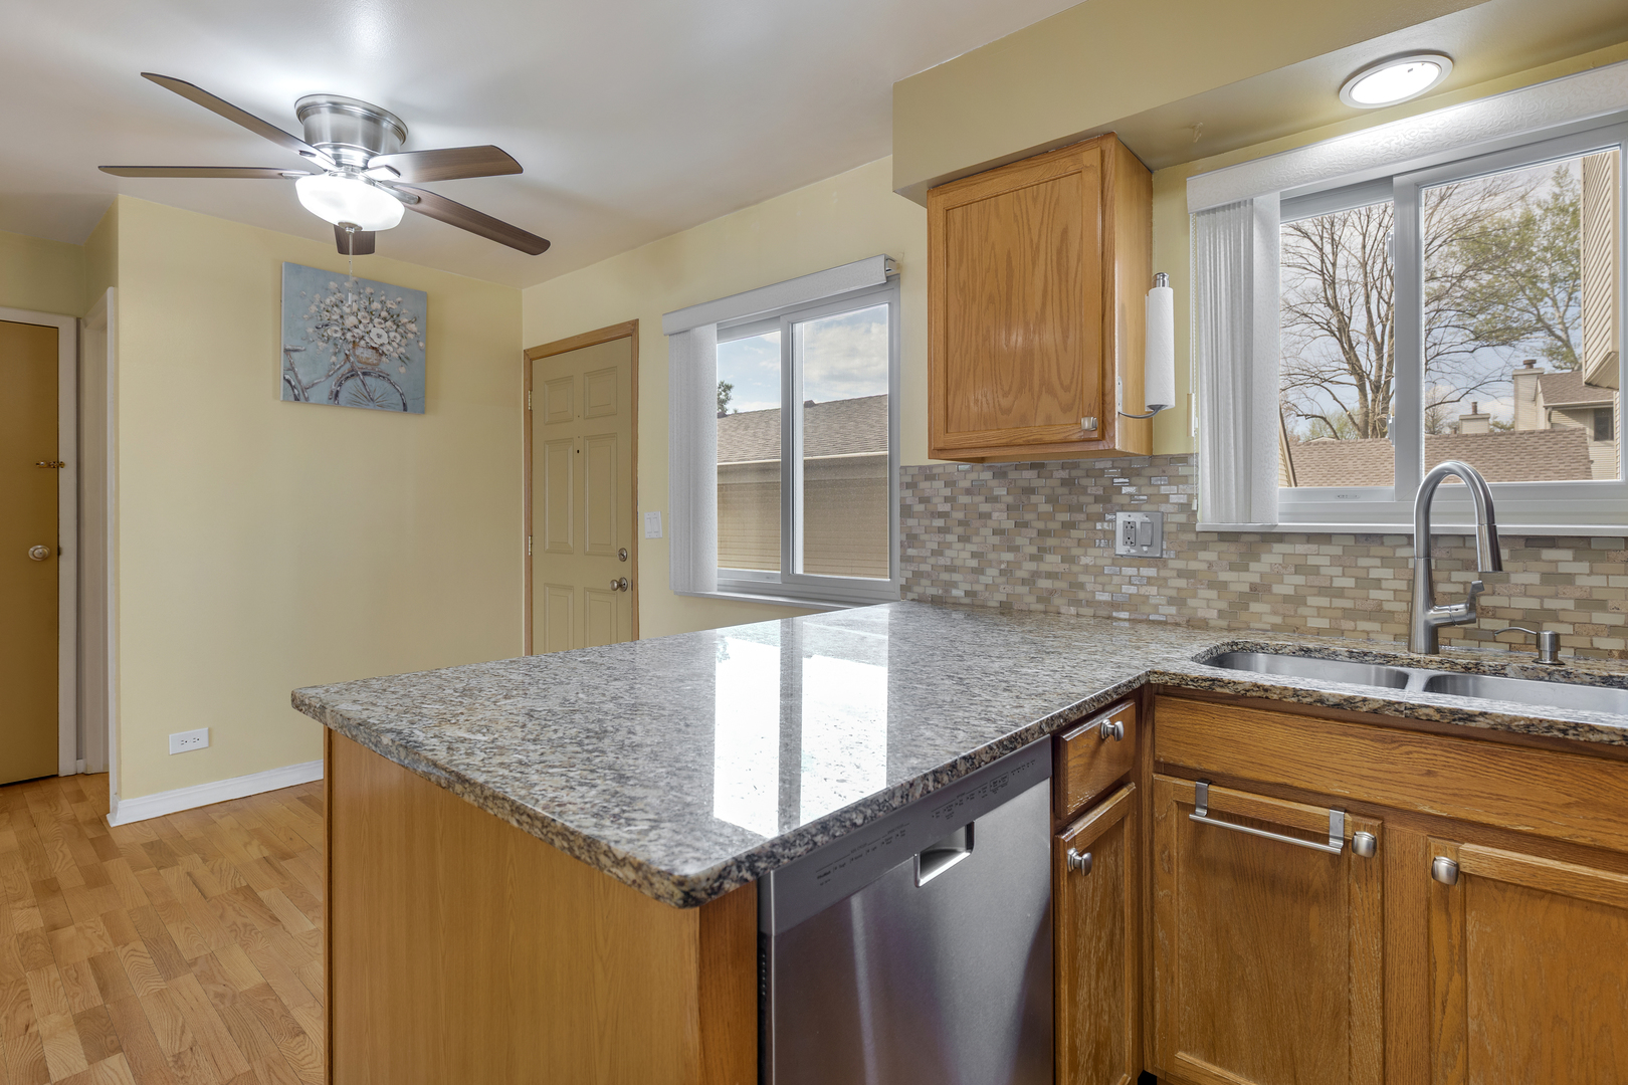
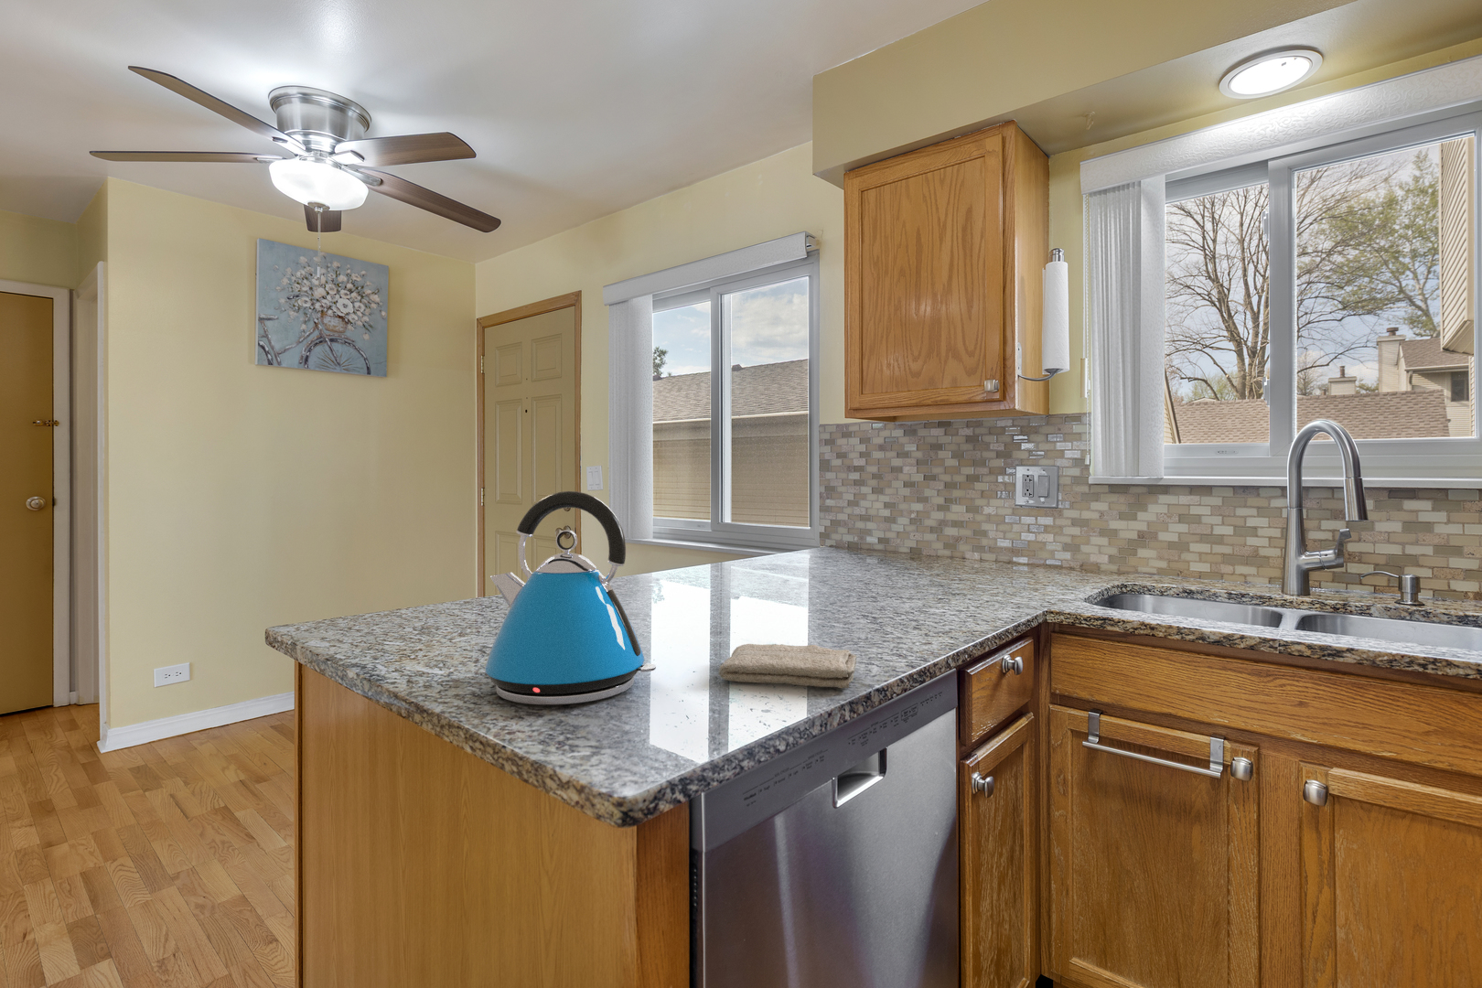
+ kettle [484,491,657,706]
+ washcloth [718,643,857,689]
